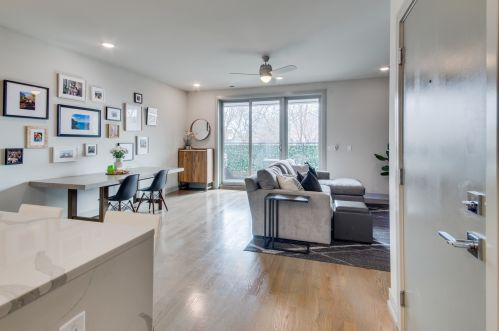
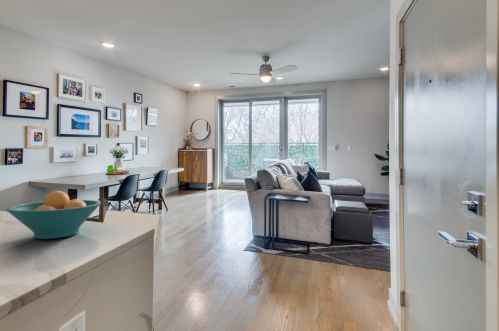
+ fruit bowl [5,190,102,240]
